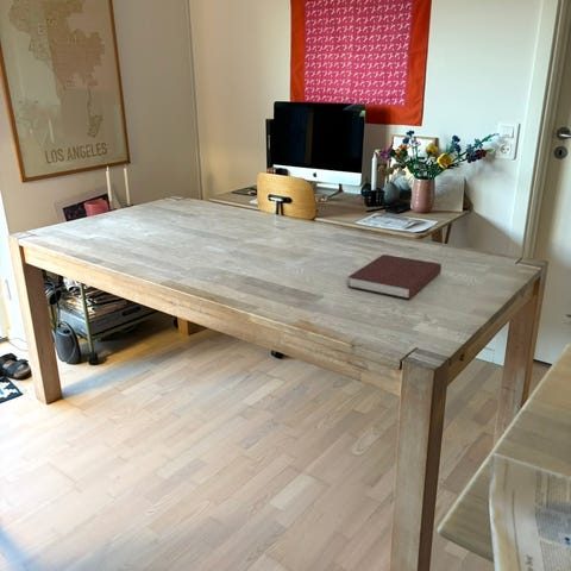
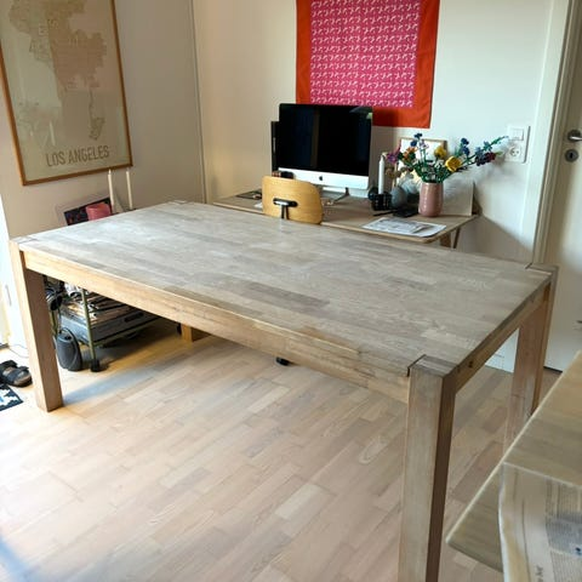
- notebook [347,253,443,301]
